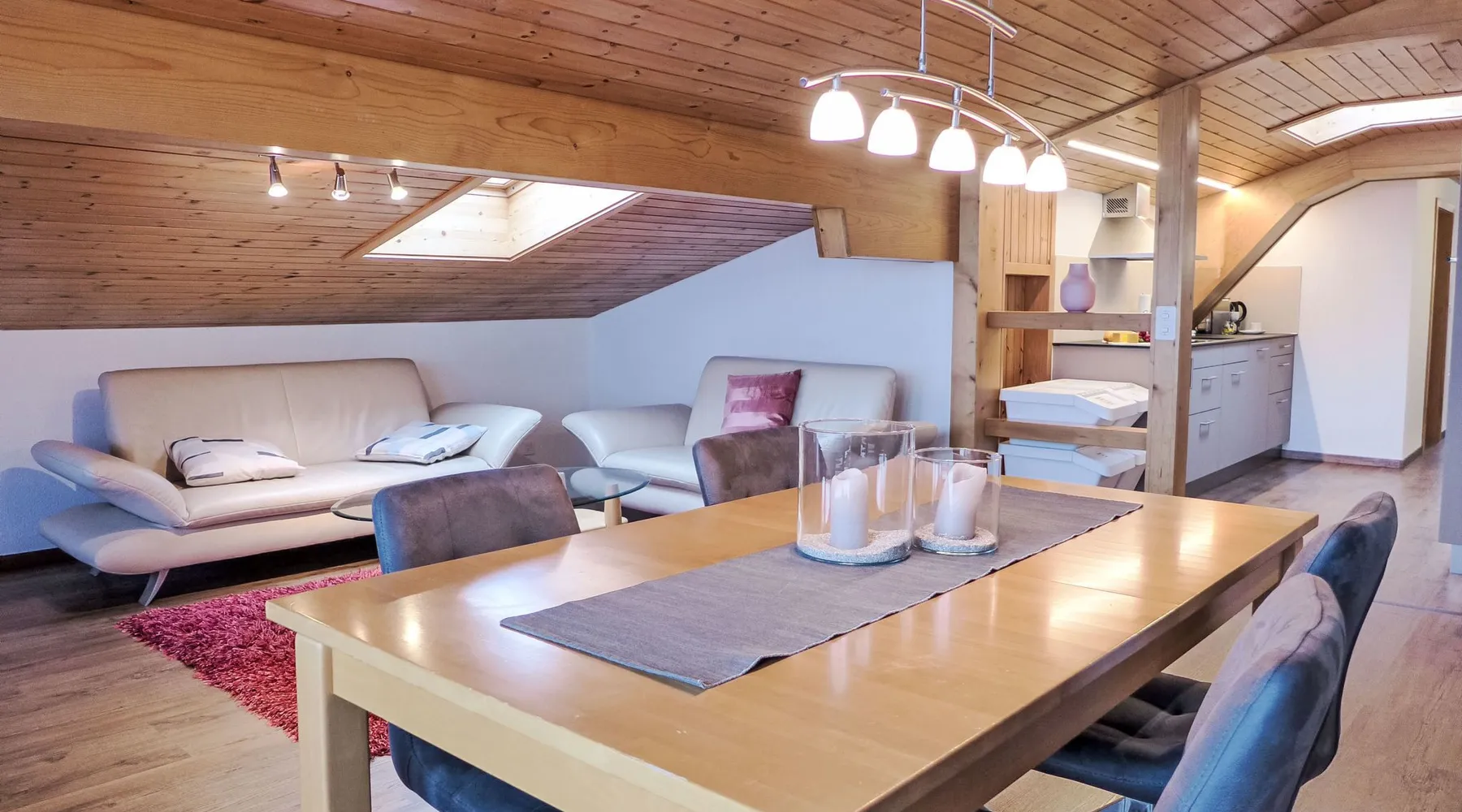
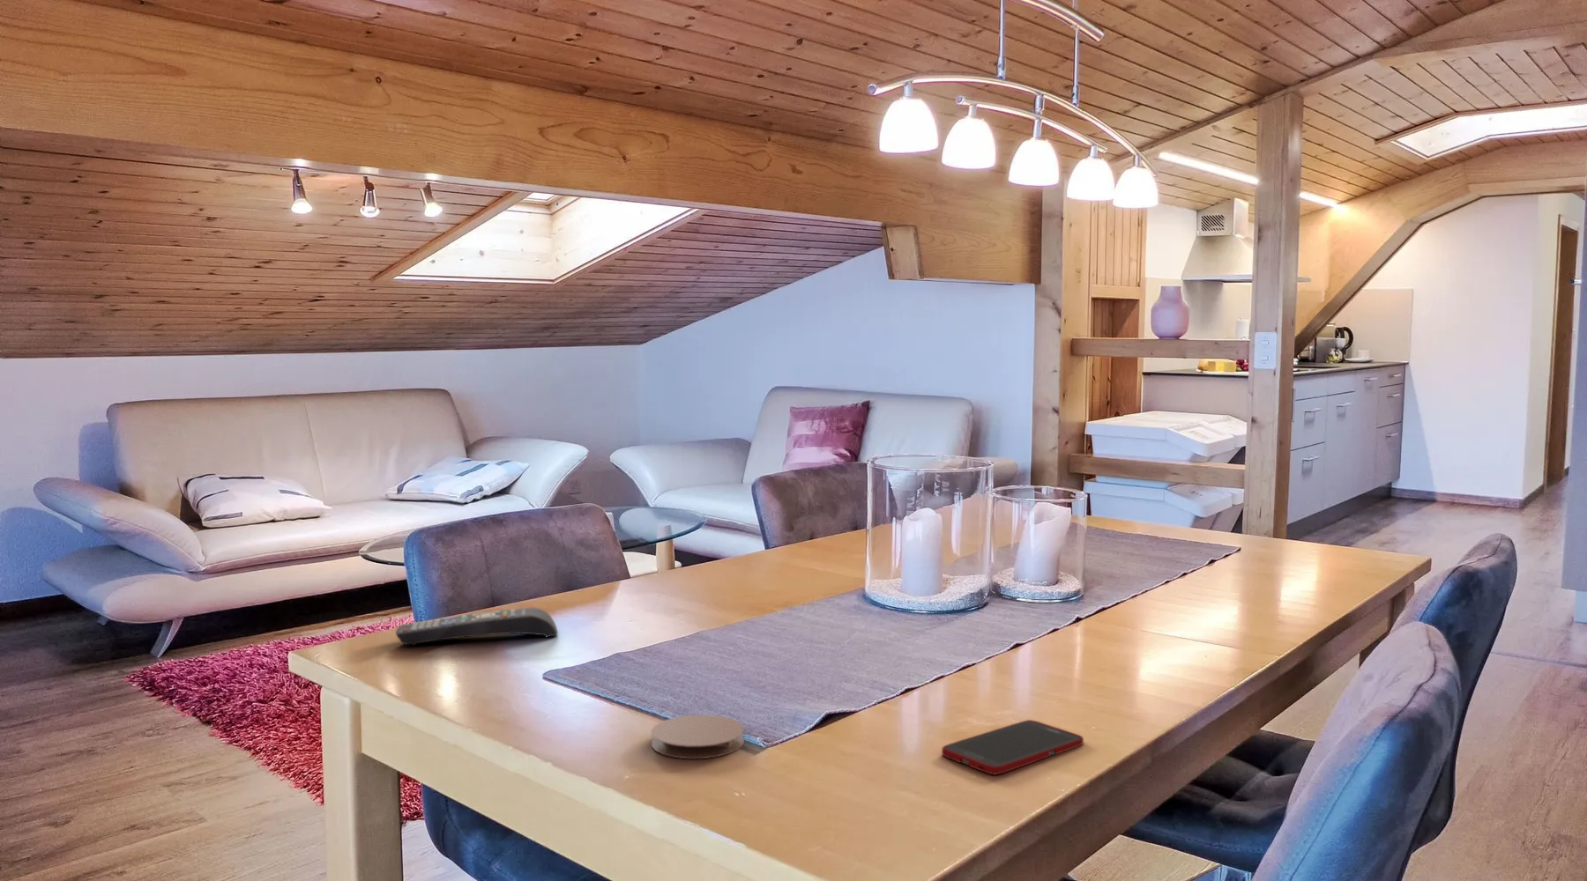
+ coaster [650,715,745,759]
+ cell phone [941,719,1084,776]
+ remote control [395,607,558,647]
